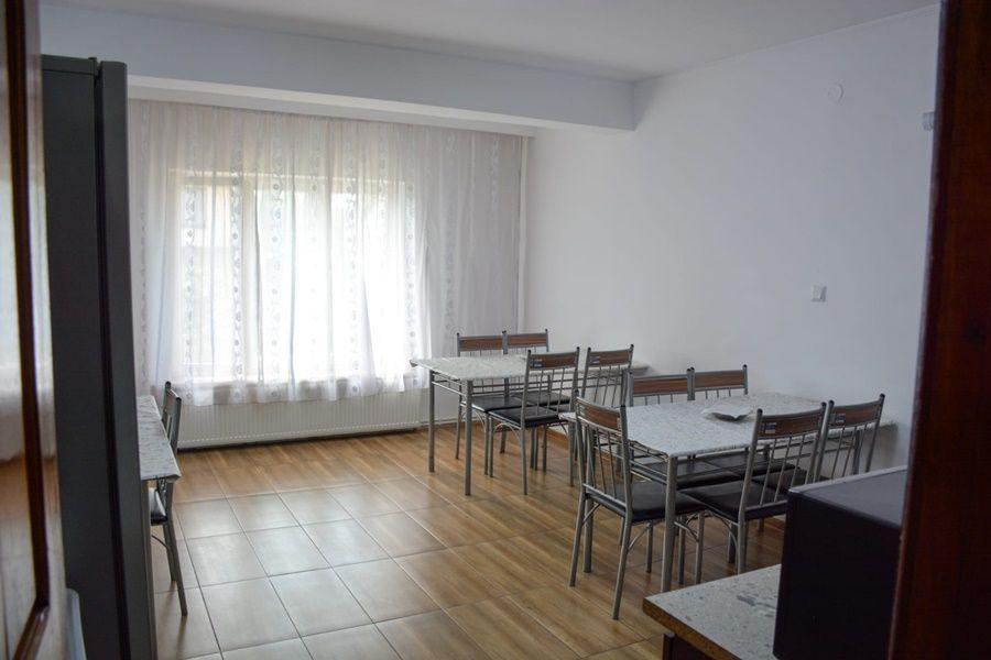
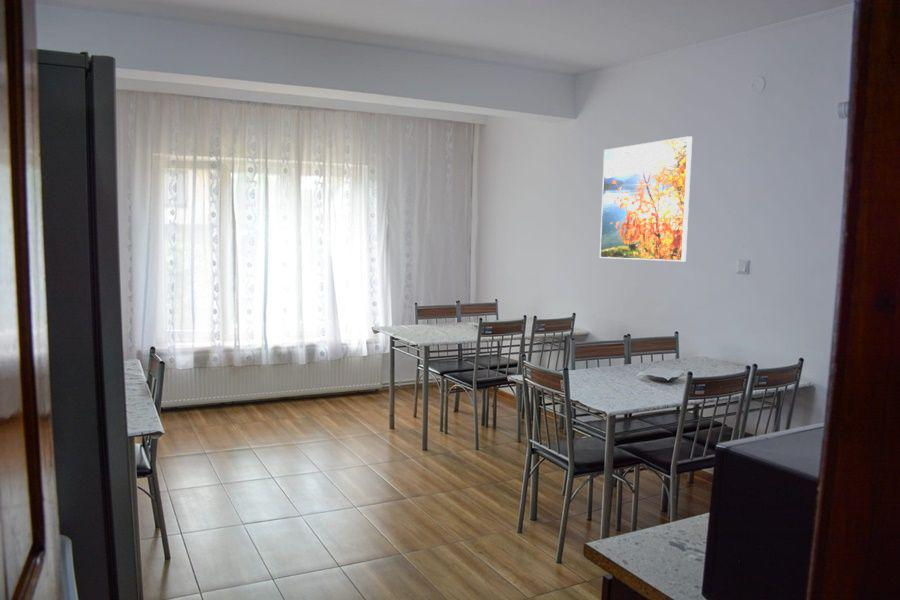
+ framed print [599,135,693,262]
